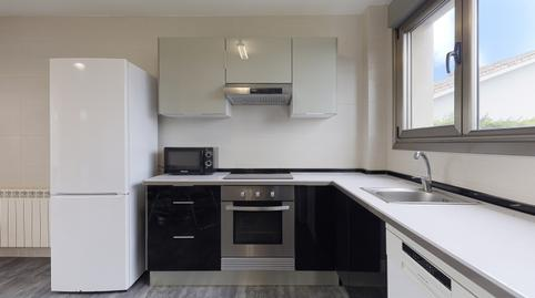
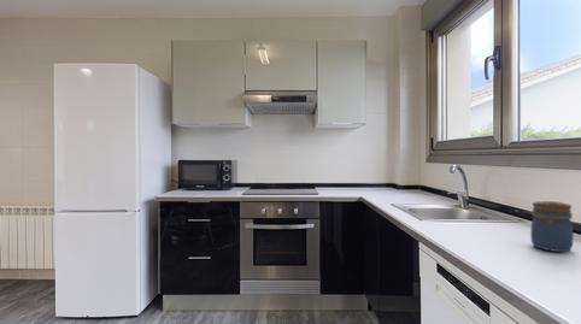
+ jar [529,200,574,253]
